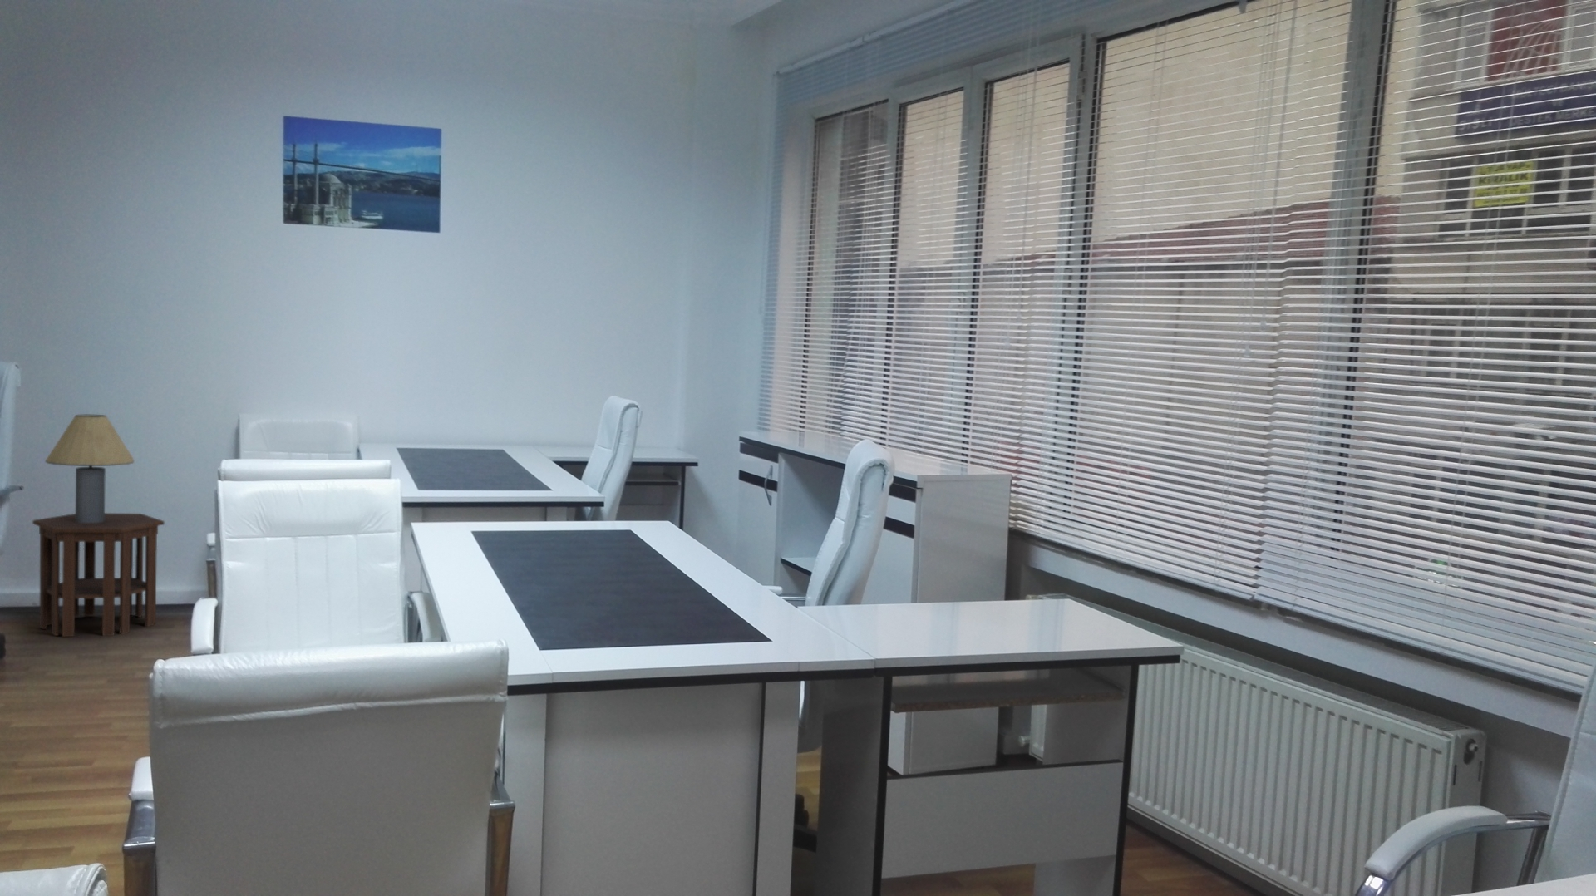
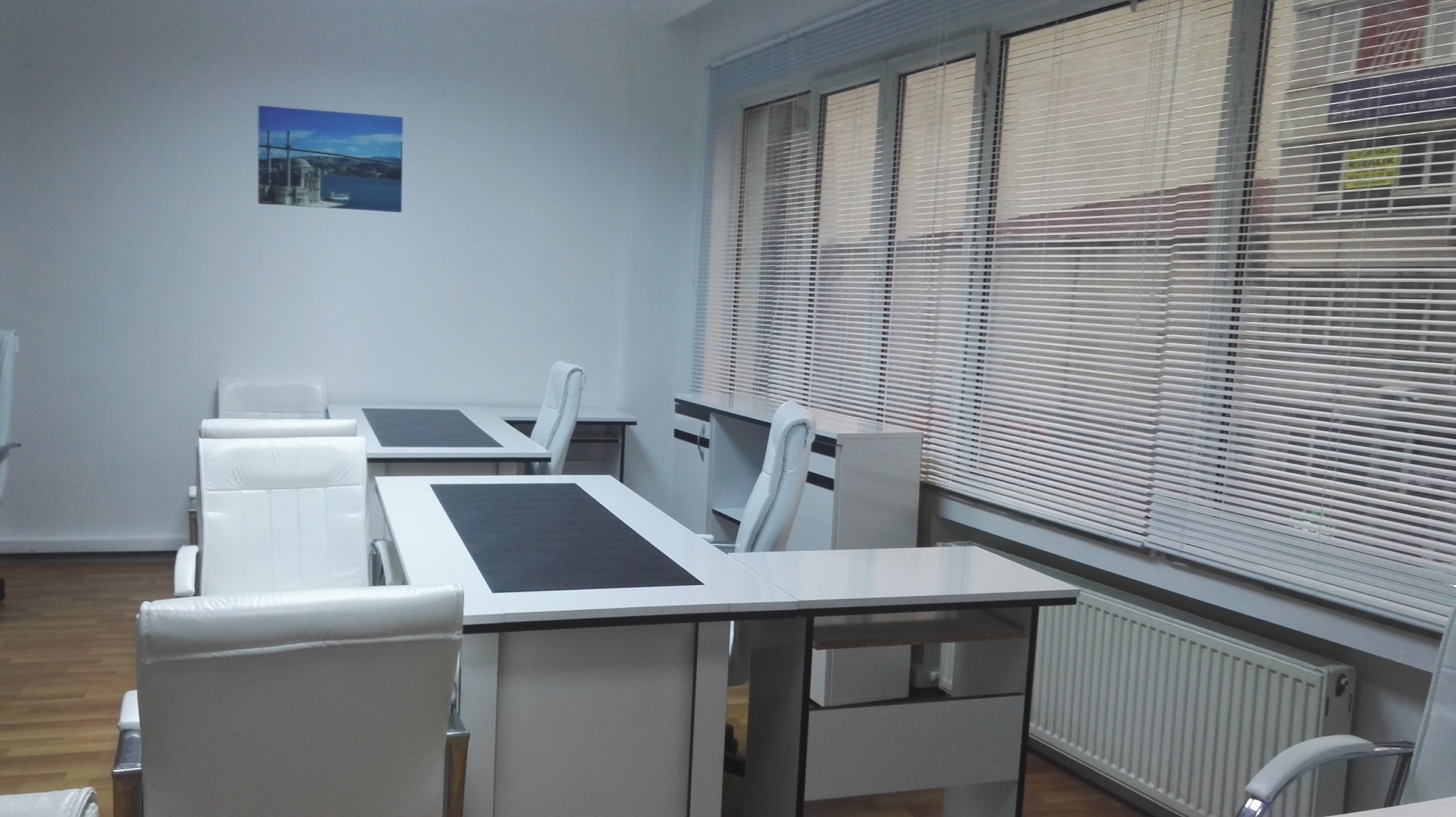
- table lamp [44,413,136,523]
- side table [32,512,166,637]
